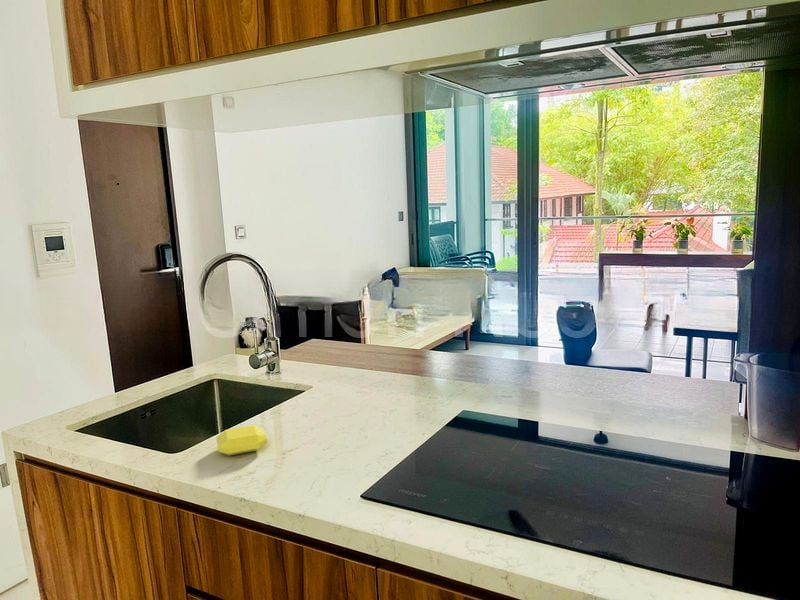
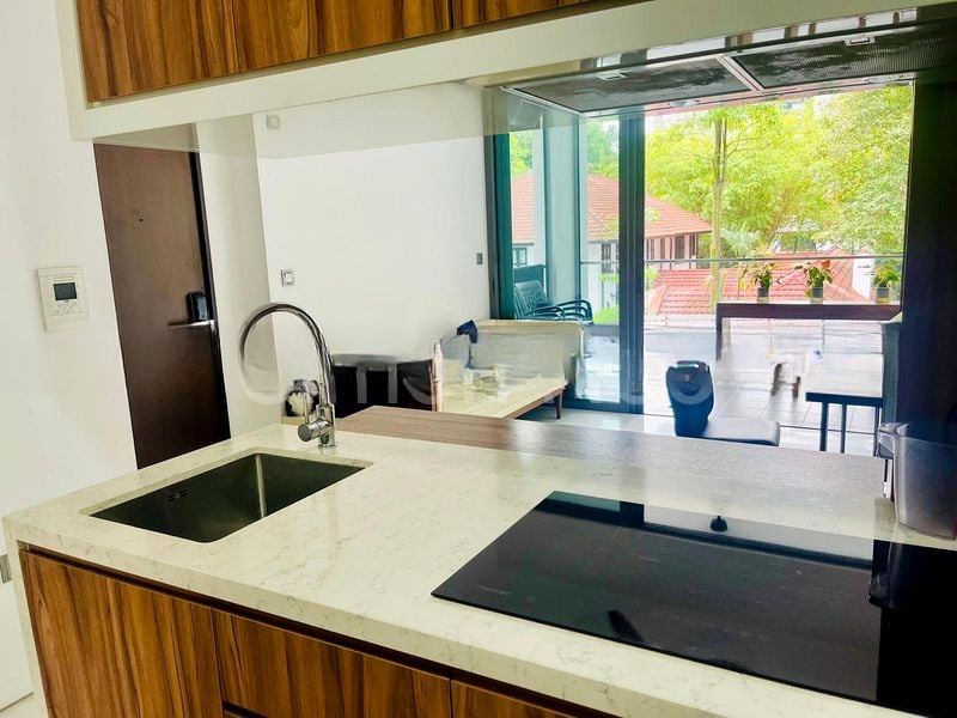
- soap bar [216,424,268,457]
